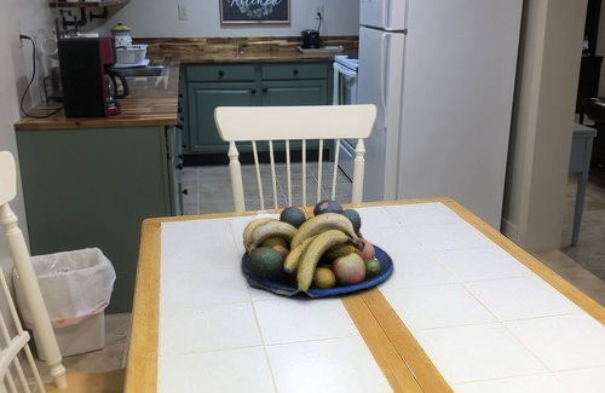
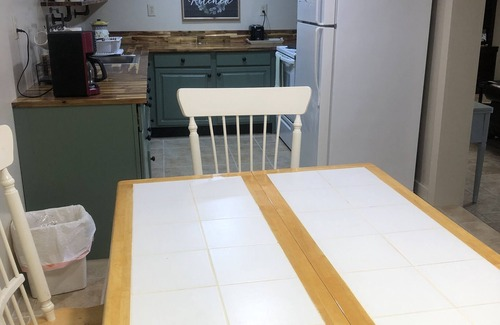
- fruit bowl [240,198,394,299]
